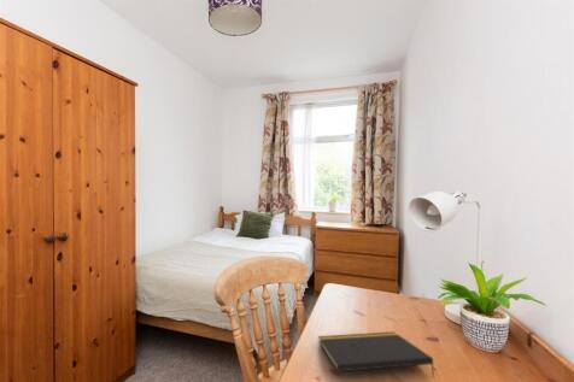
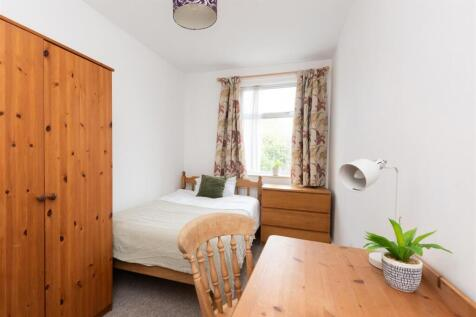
- notepad [317,330,435,377]
